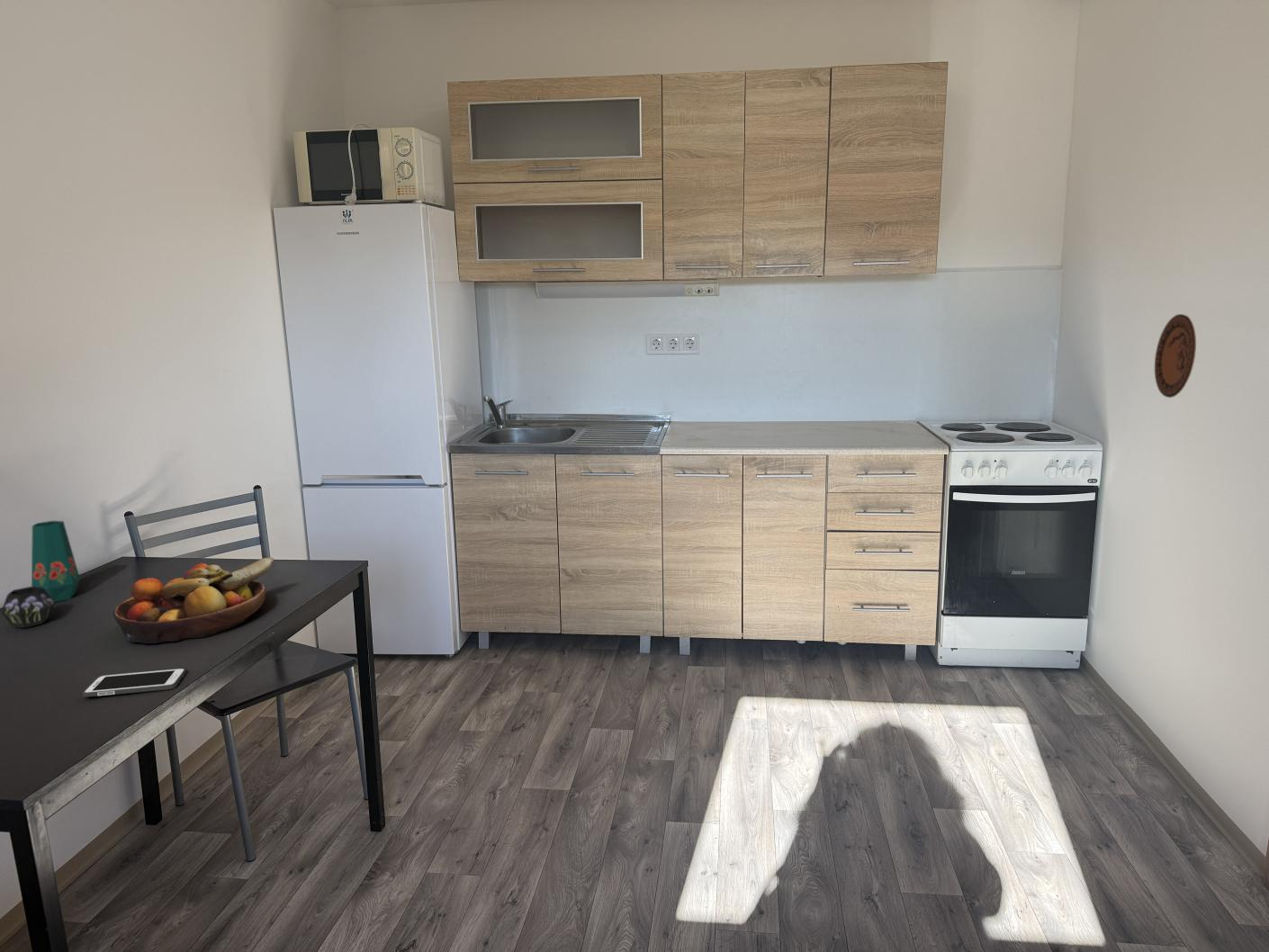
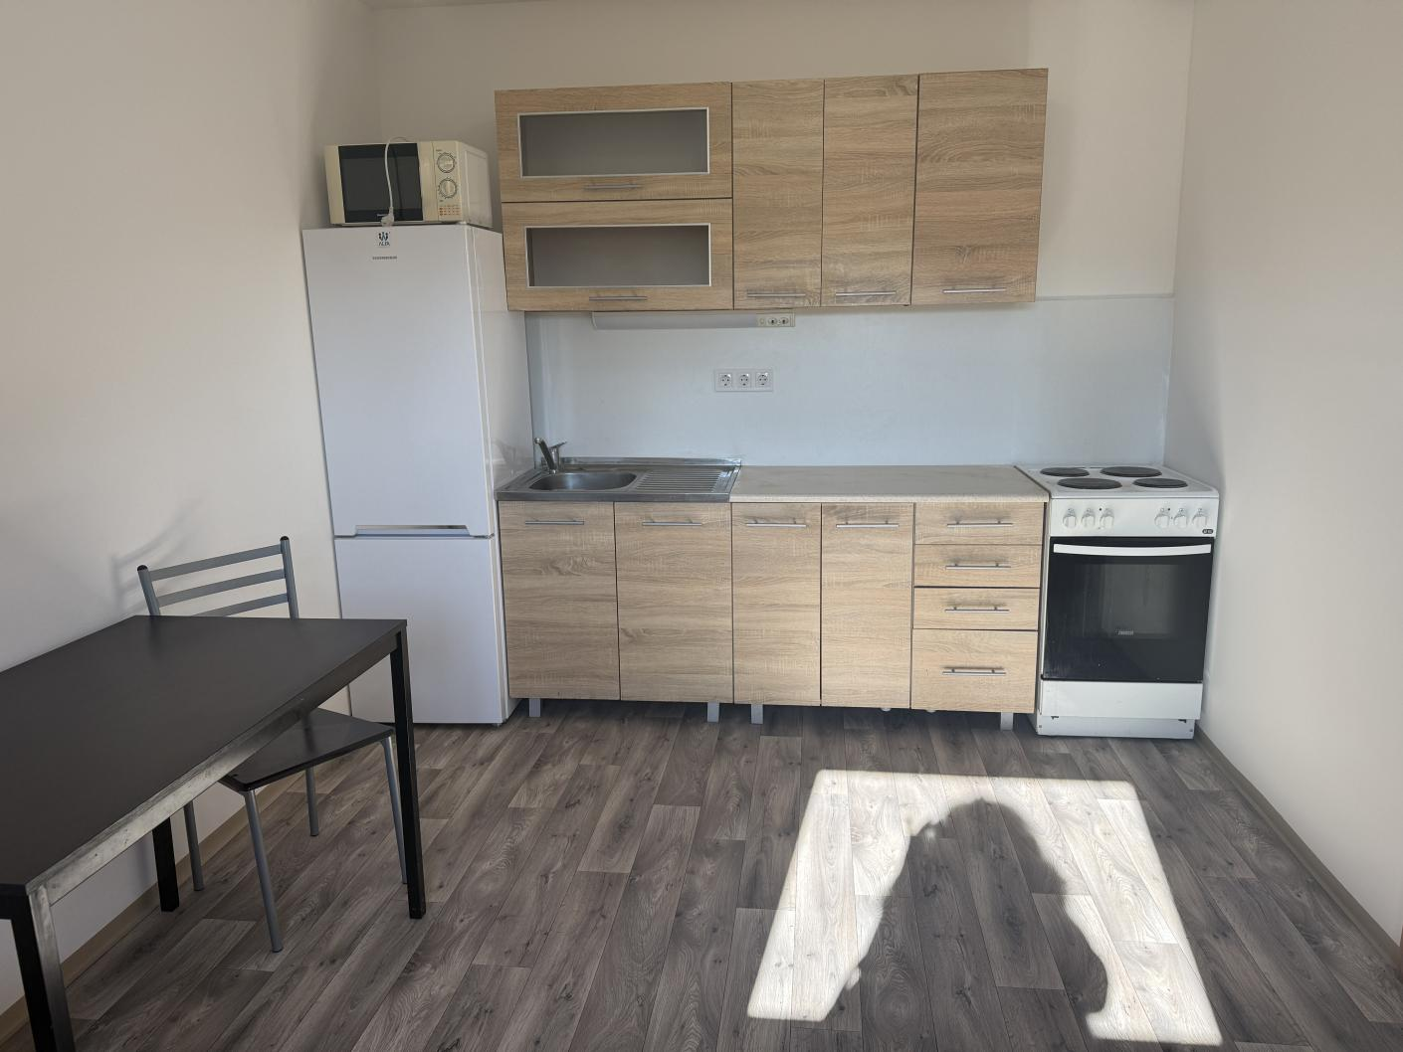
- cell phone [82,668,187,698]
- vase [1,520,81,629]
- fruit bowl [112,556,275,644]
- decorative plate [1154,313,1197,399]
